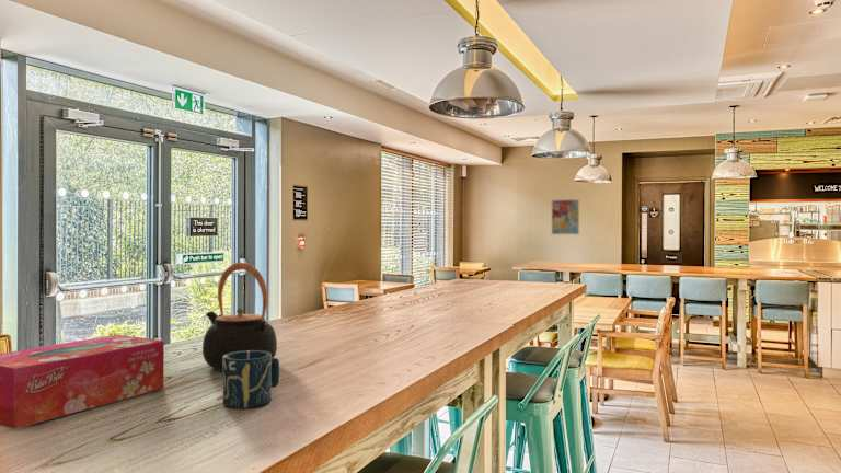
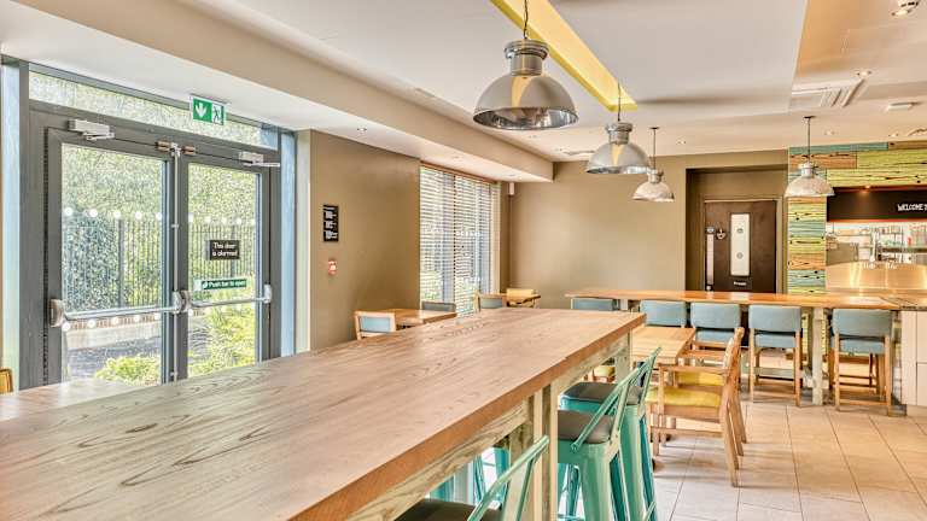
- teapot [201,262,278,372]
- cup [222,350,280,409]
- tissue box [0,334,164,430]
- wall art [551,198,580,235]
